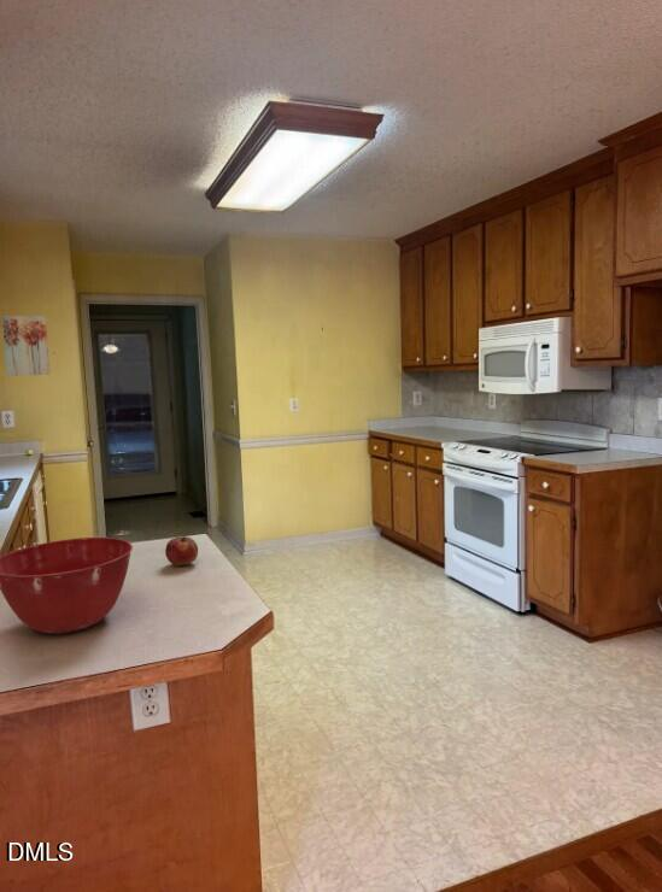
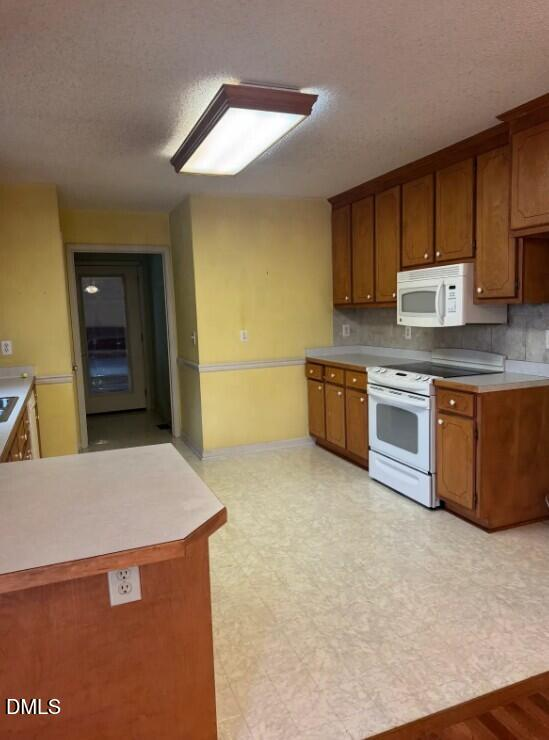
- mixing bowl [0,536,134,635]
- wall art [1,315,52,377]
- fruit [164,535,199,567]
